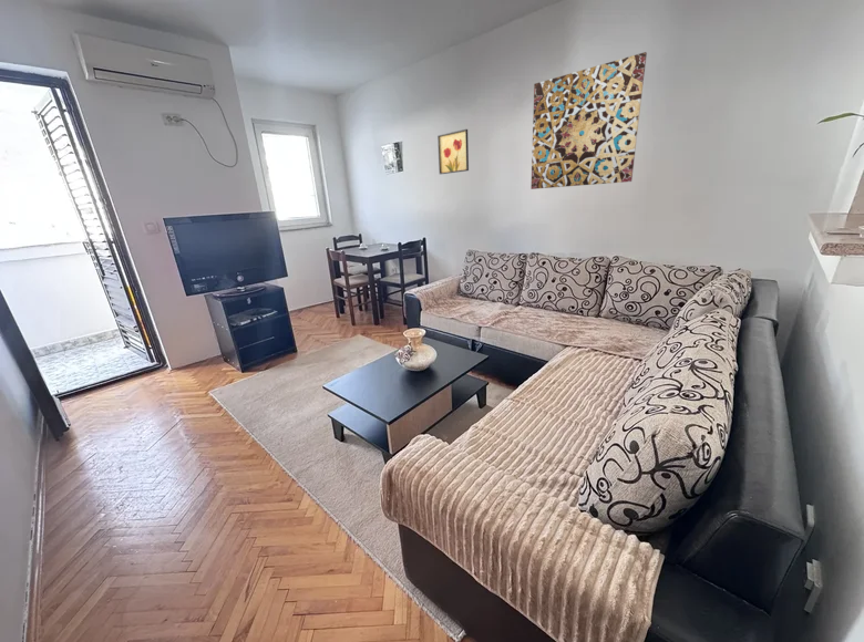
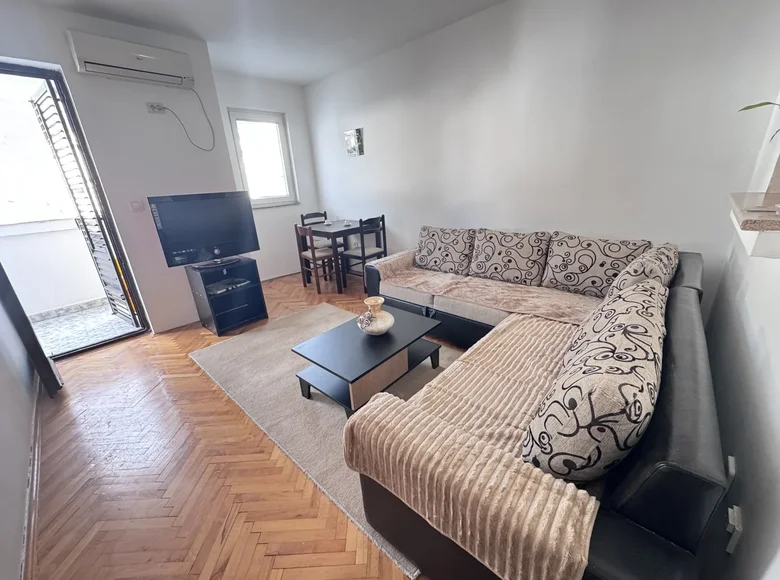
- wall art [436,128,470,175]
- wall art [529,51,648,190]
